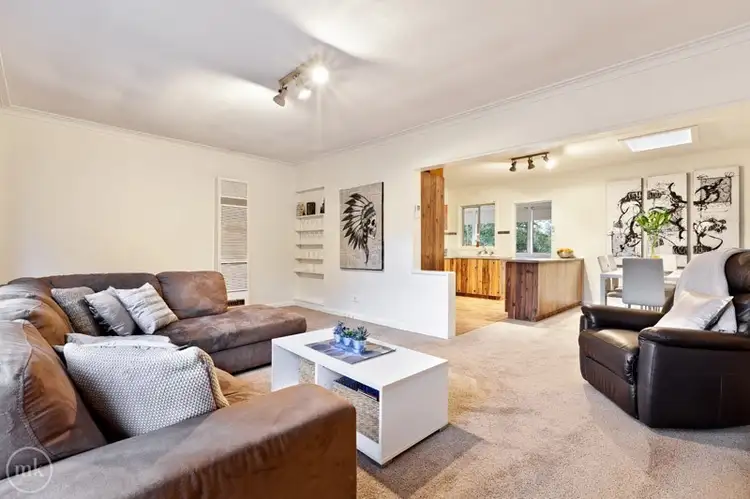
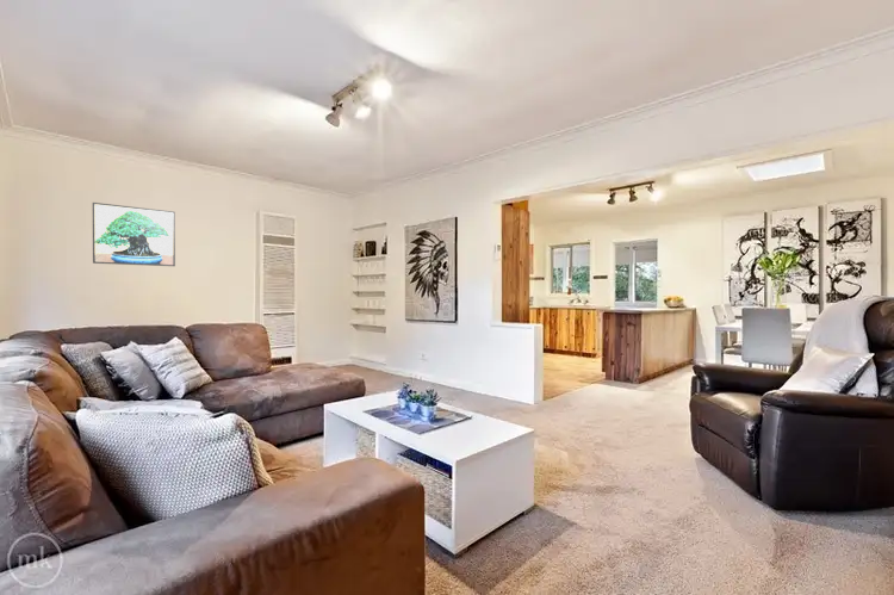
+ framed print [92,202,176,267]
